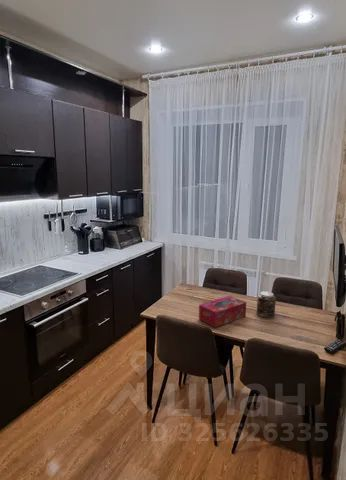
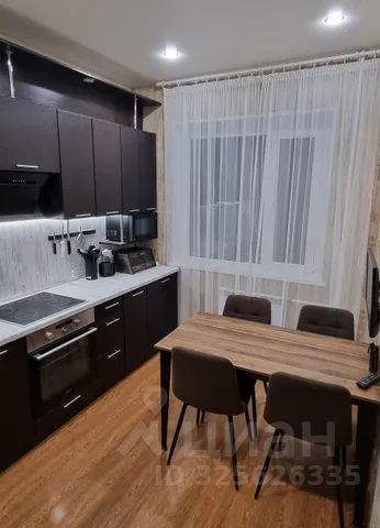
- jar [256,290,277,319]
- tissue box [198,294,247,328]
